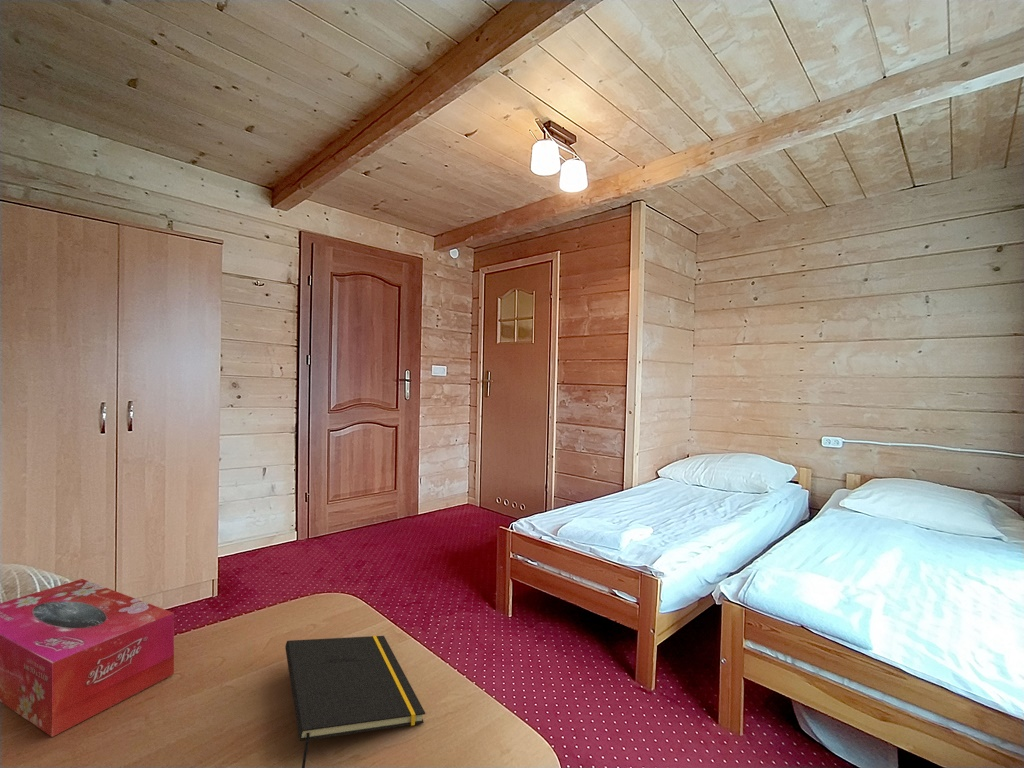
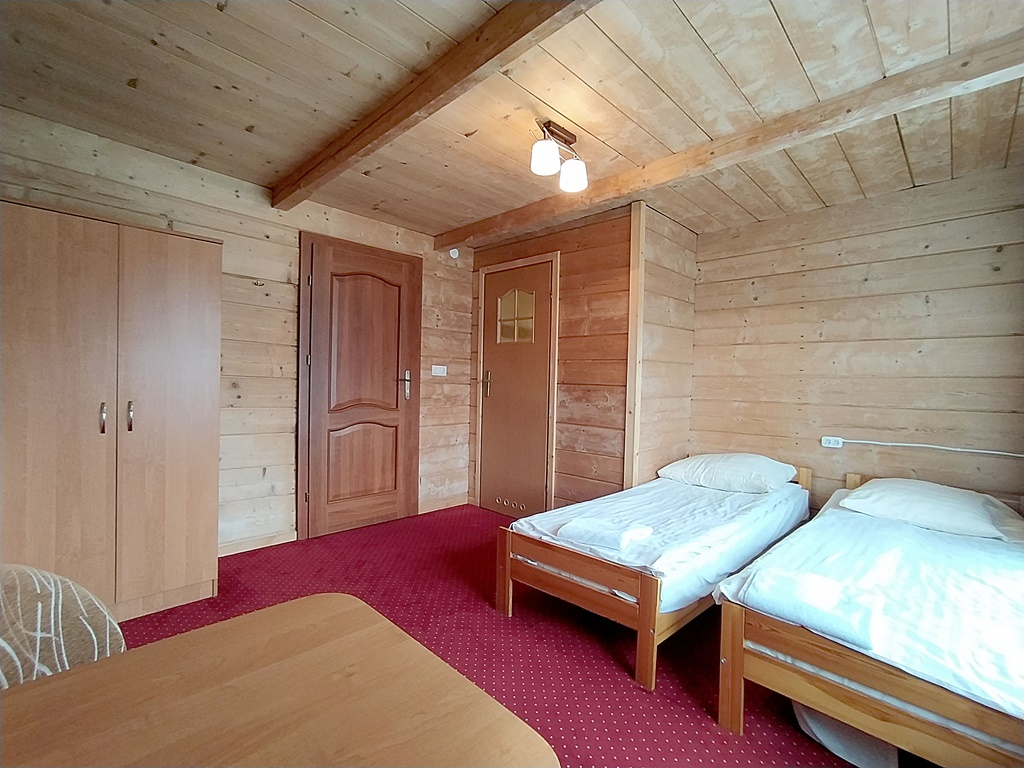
- tissue box [0,578,175,738]
- notepad [284,635,426,768]
